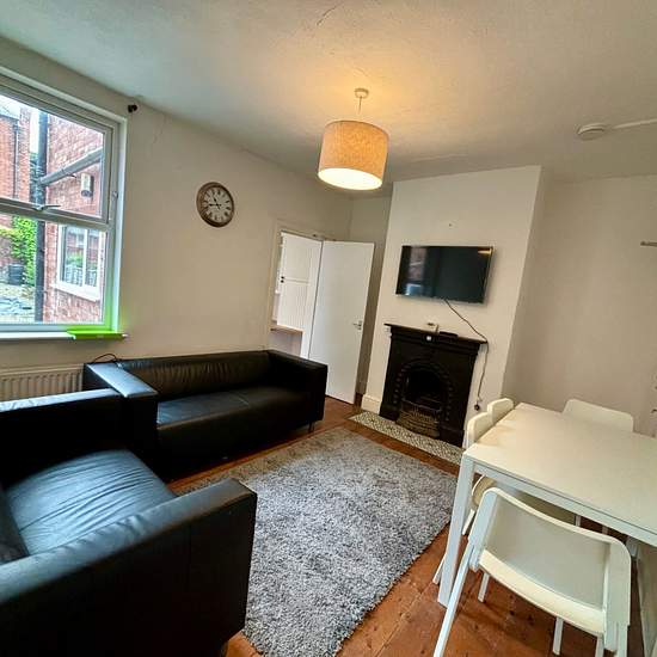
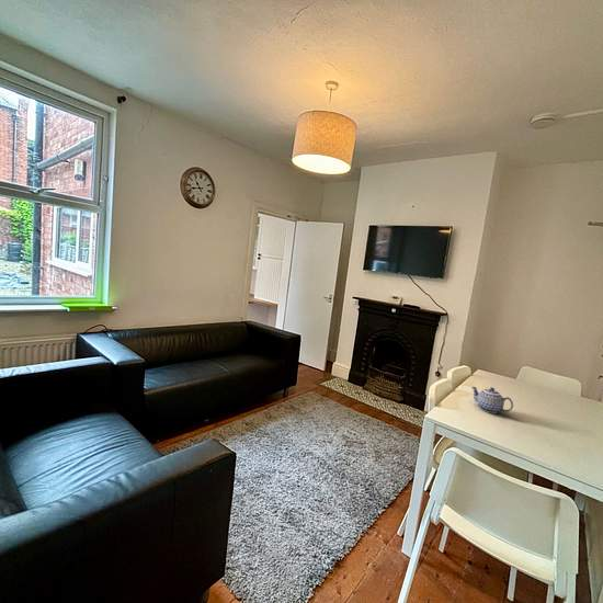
+ teapot [470,386,514,414]
